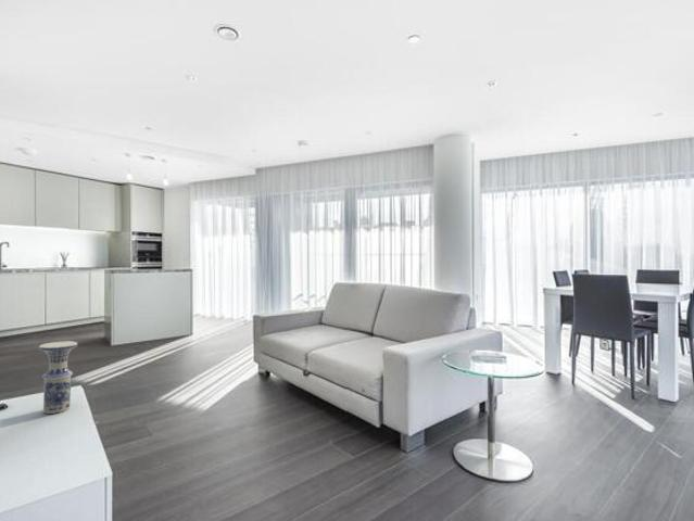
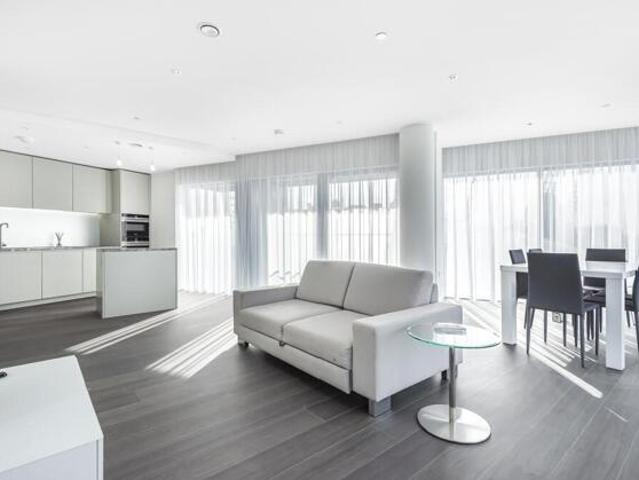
- vase [38,340,78,415]
